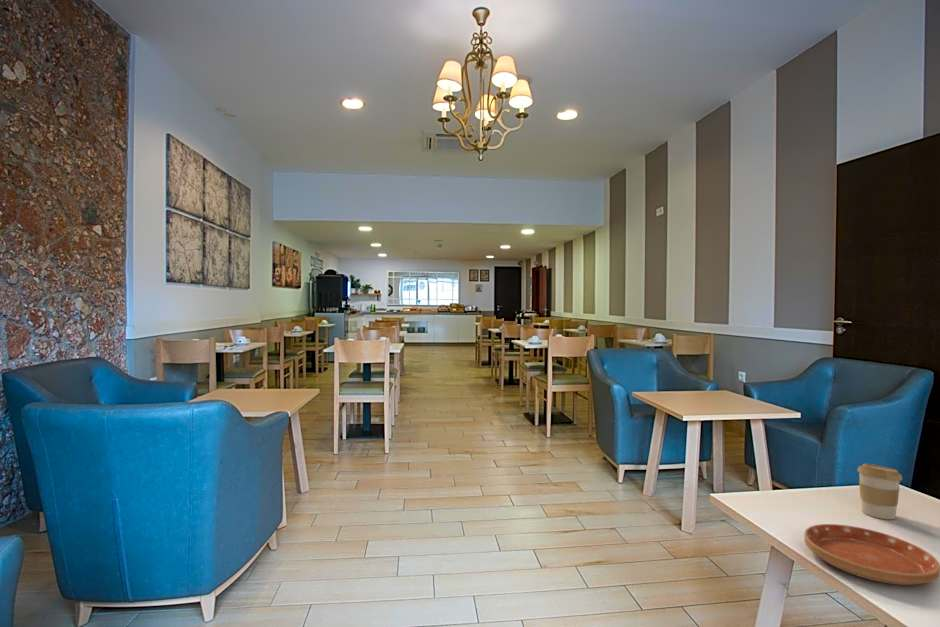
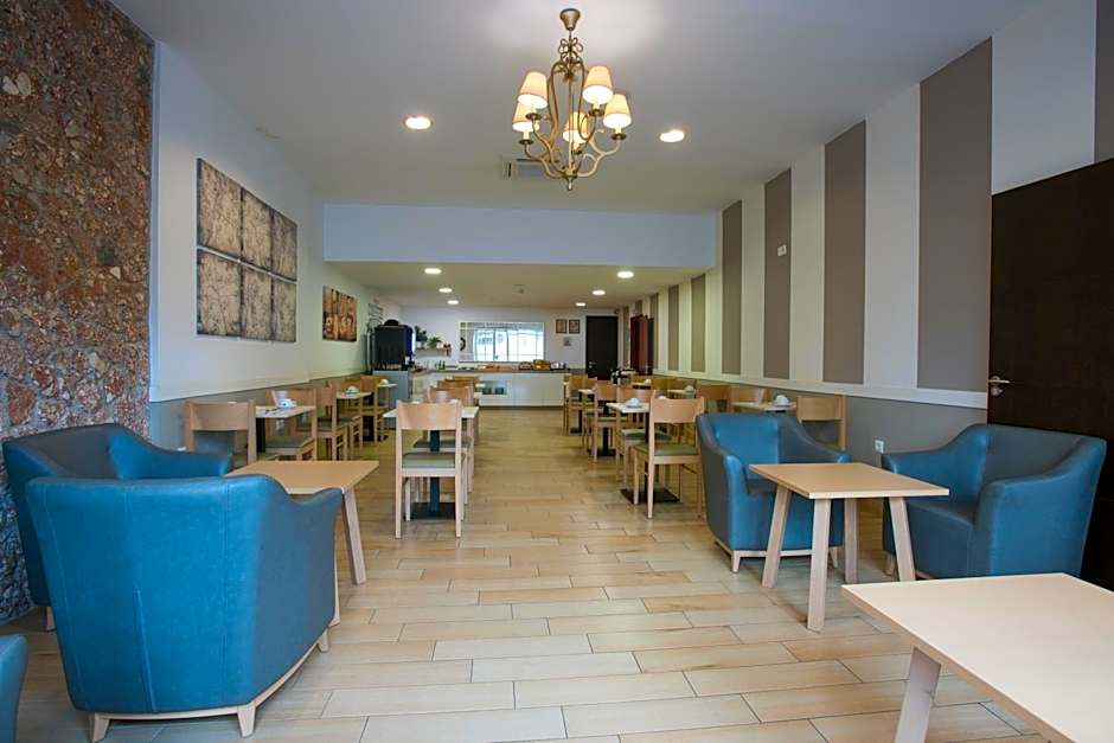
- saucer [803,523,940,586]
- coffee cup [856,463,903,520]
